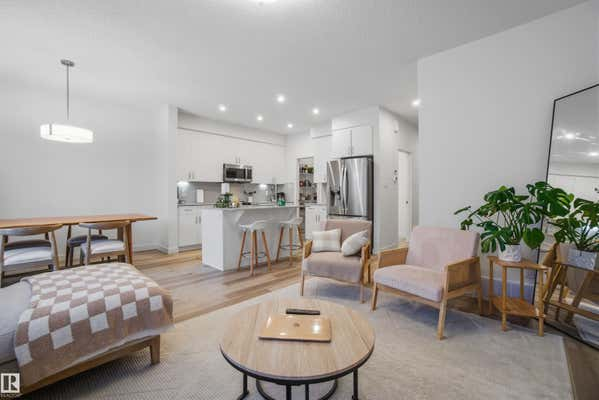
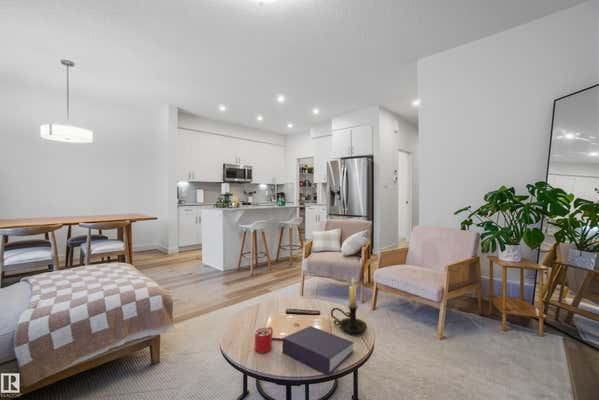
+ candle holder [330,277,368,335]
+ mug [254,326,274,354]
+ book [282,325,355,377]
